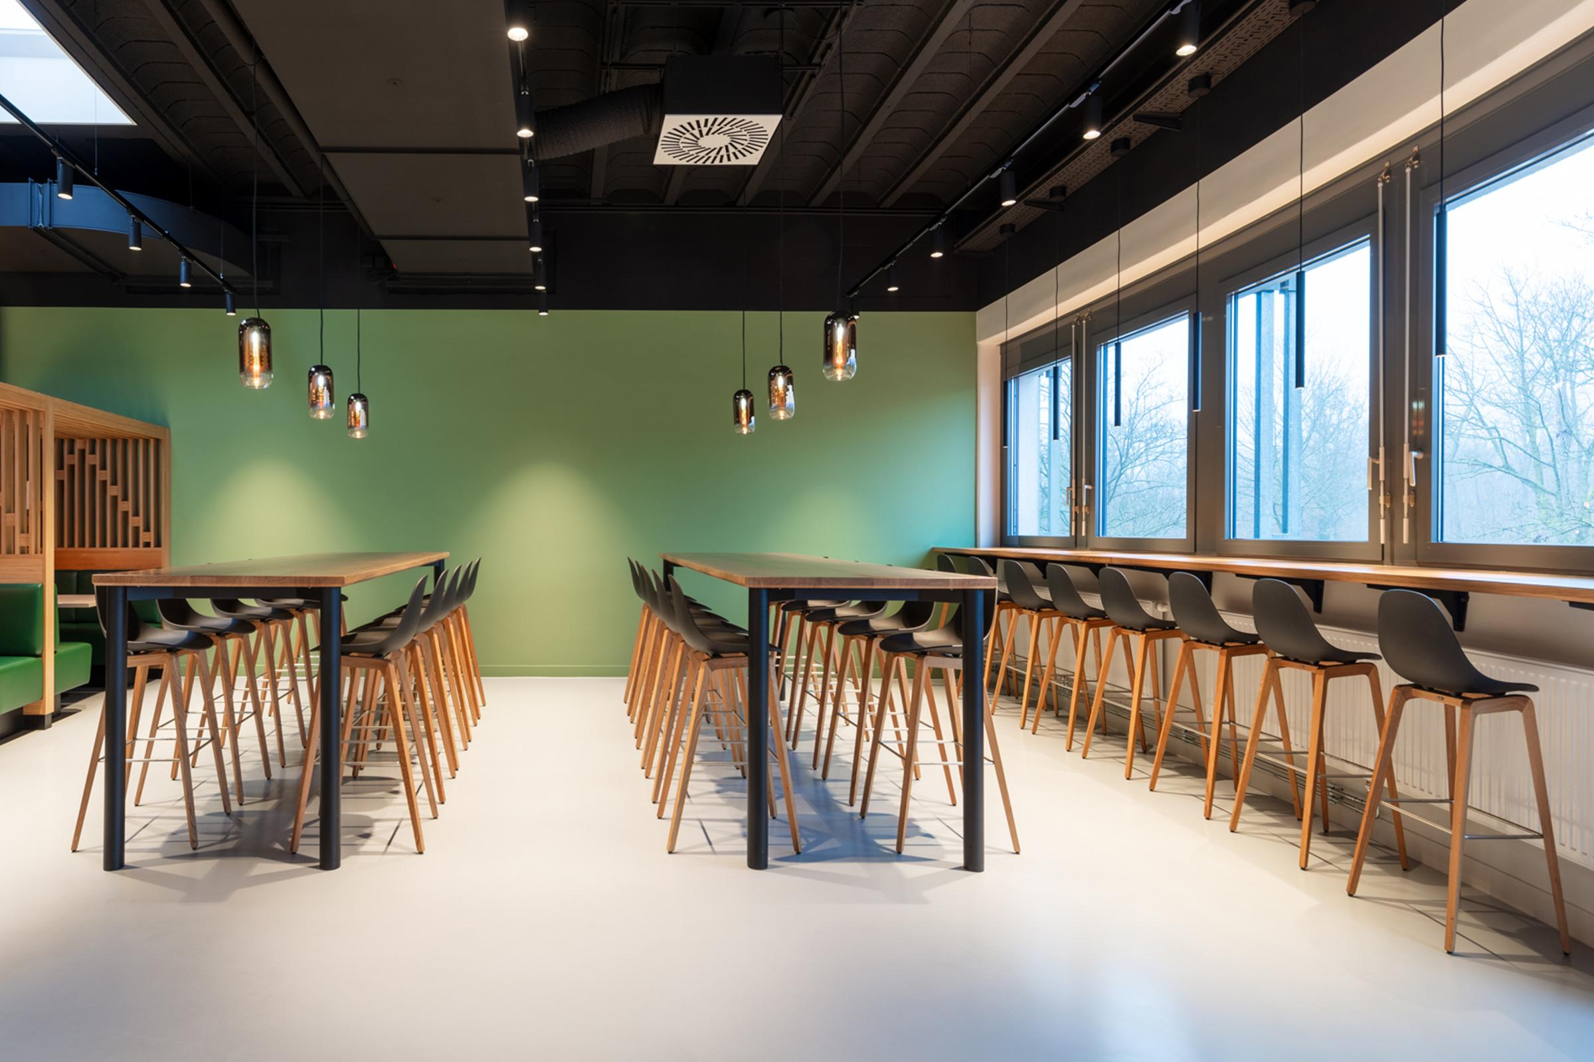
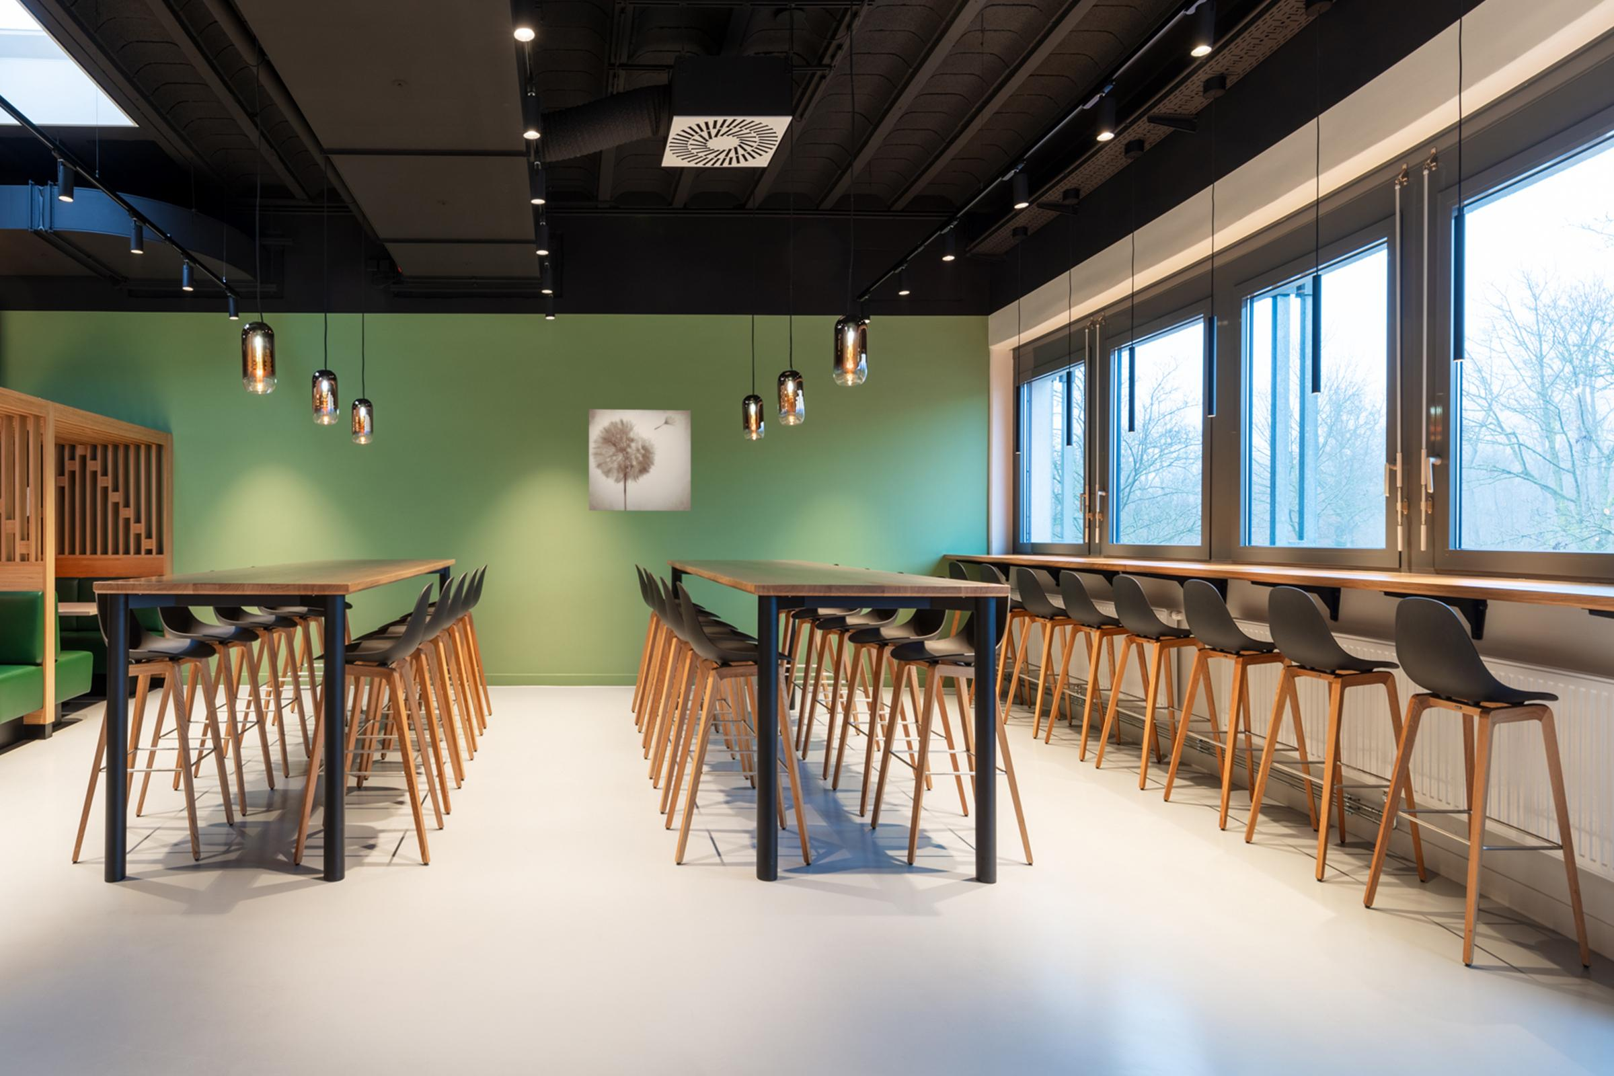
+ wall art [588,408,692,512]
